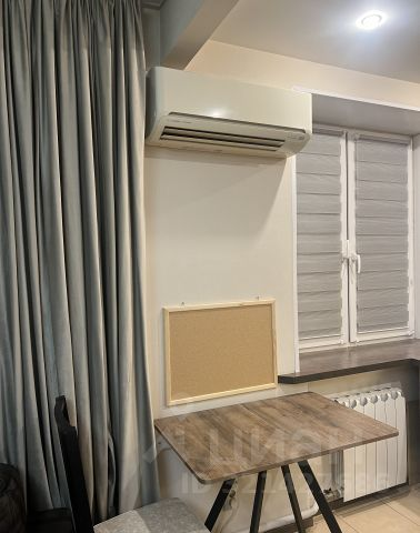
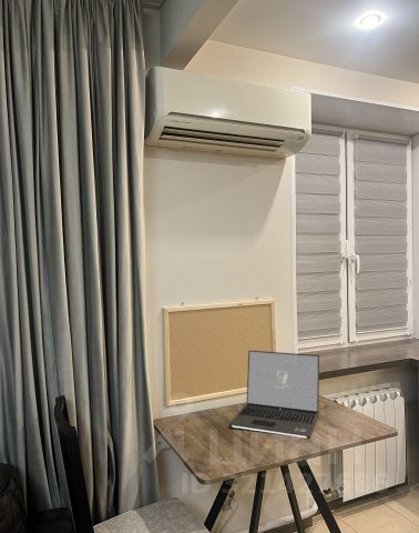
+ laptop [228,350,320,440]
